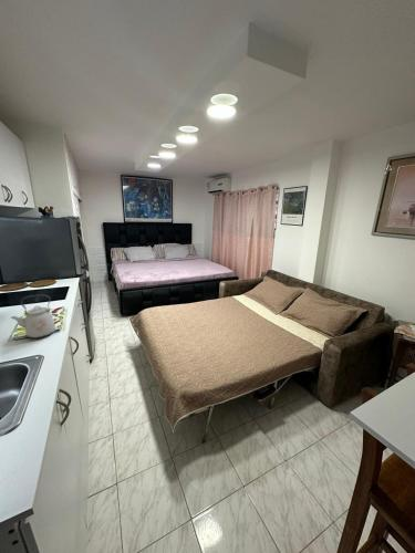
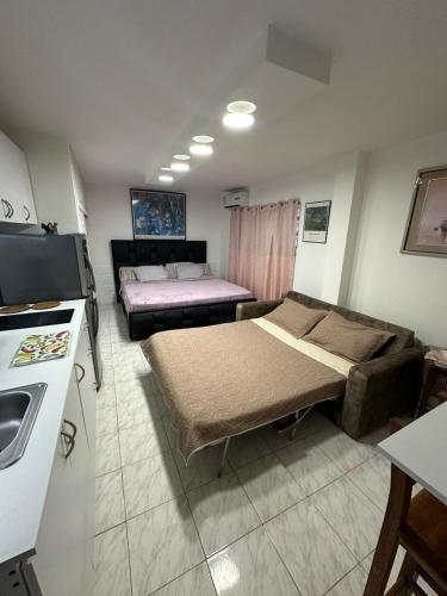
- kettle [10,293,56,340]
